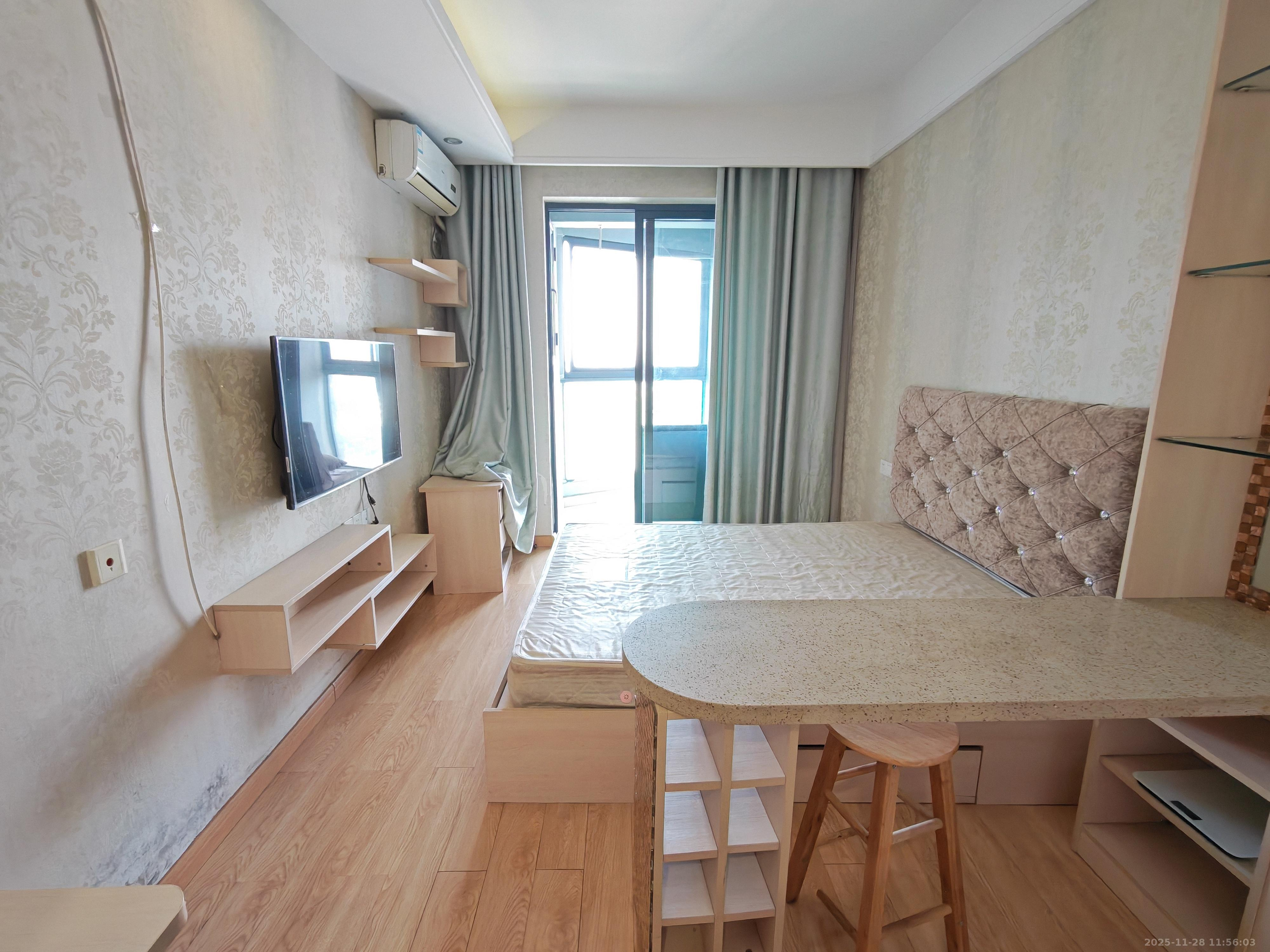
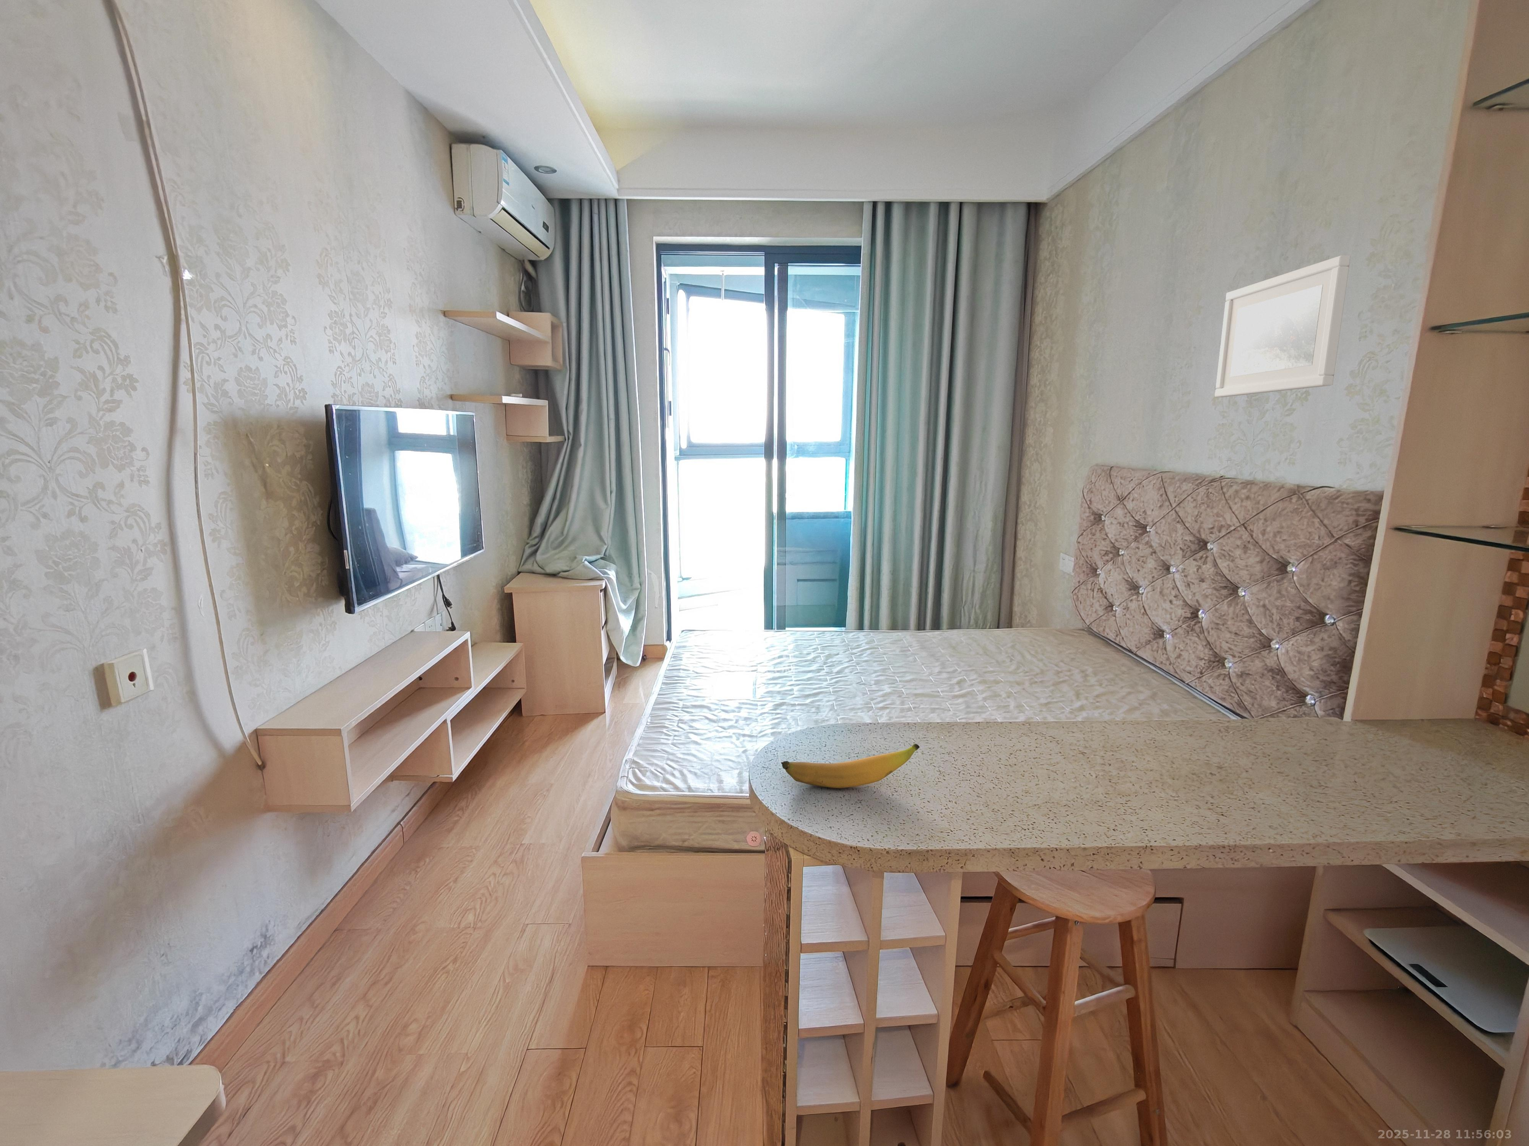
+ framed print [1215,255,1351,397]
+ banana [780,744,920,788]
